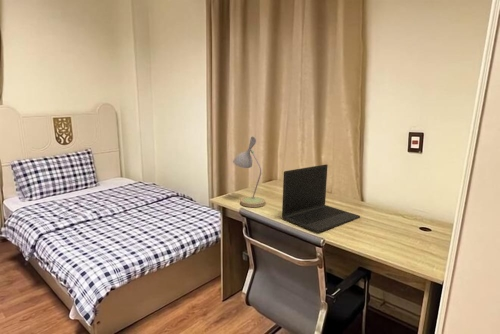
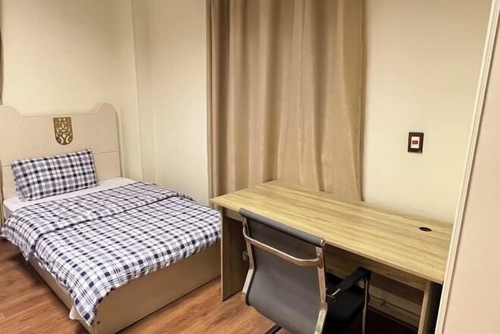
- laptop [281,163,361,233]
- desk lamp [232,136,267,208]
